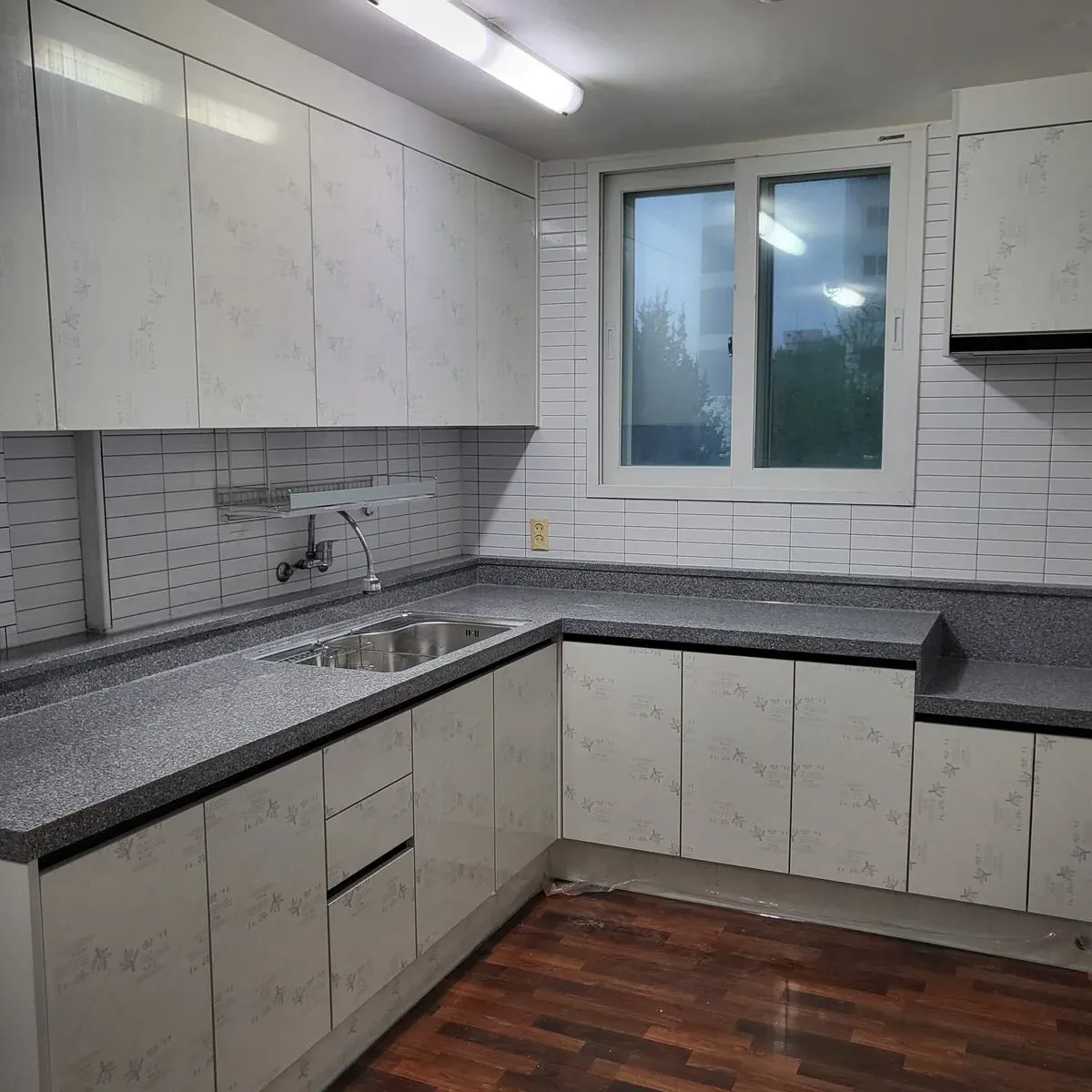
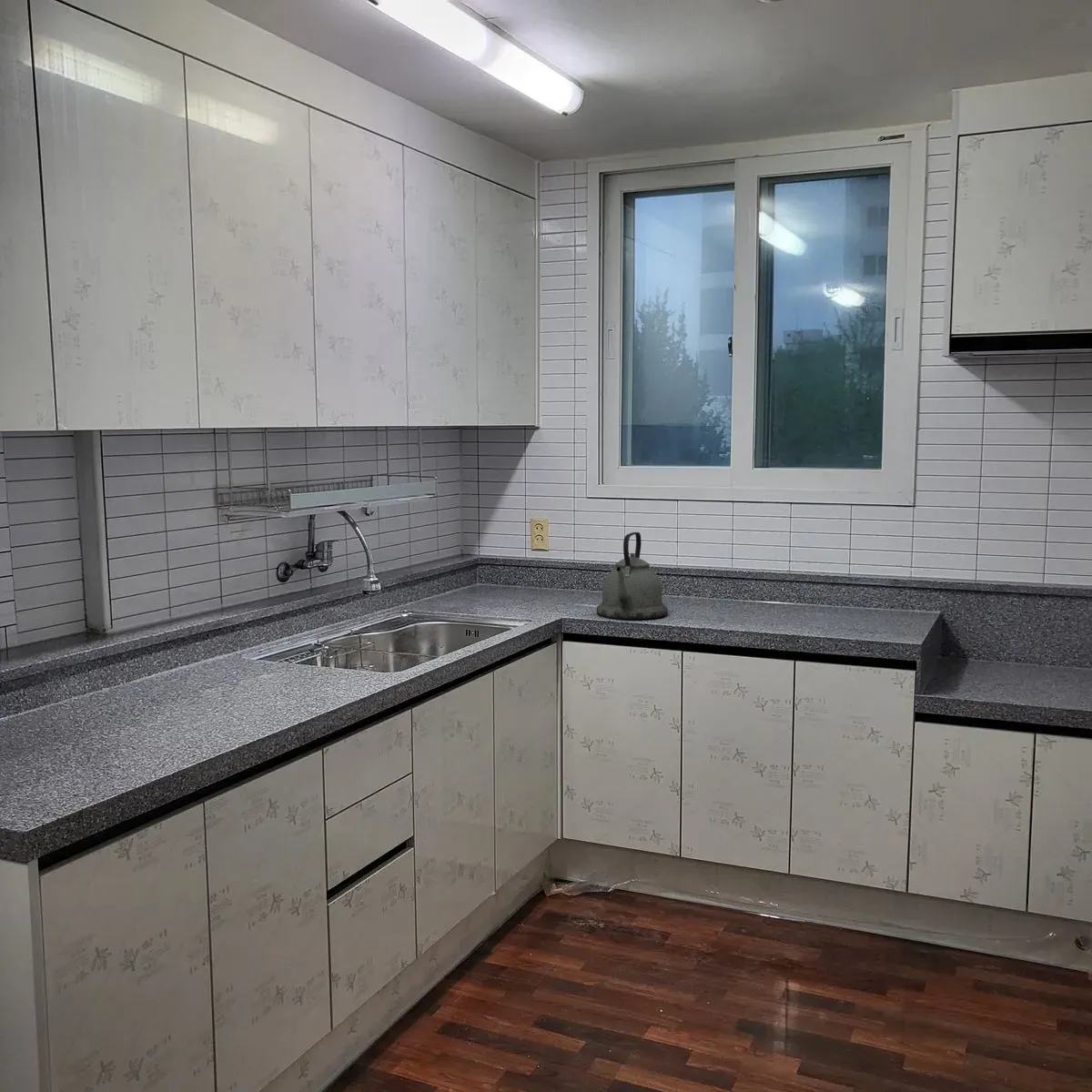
+ kettle [595,531,669,620]
